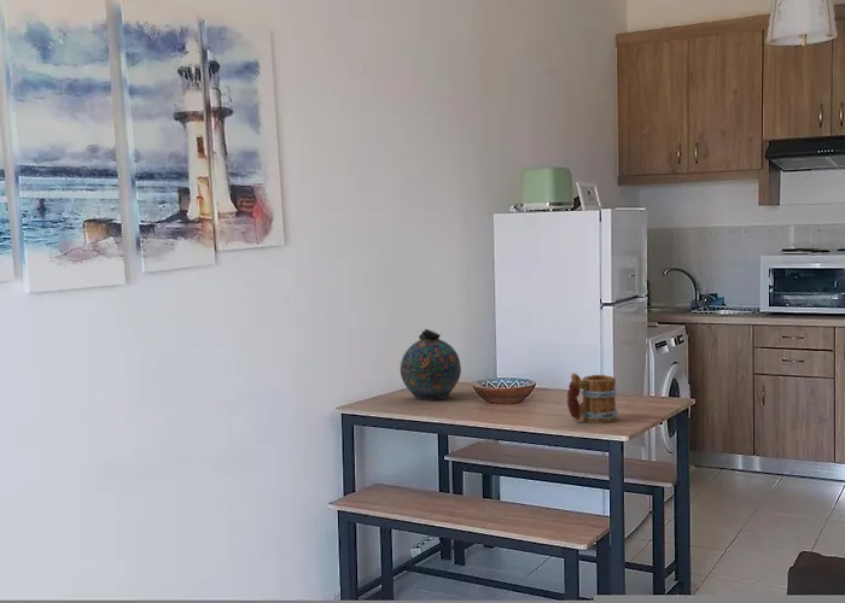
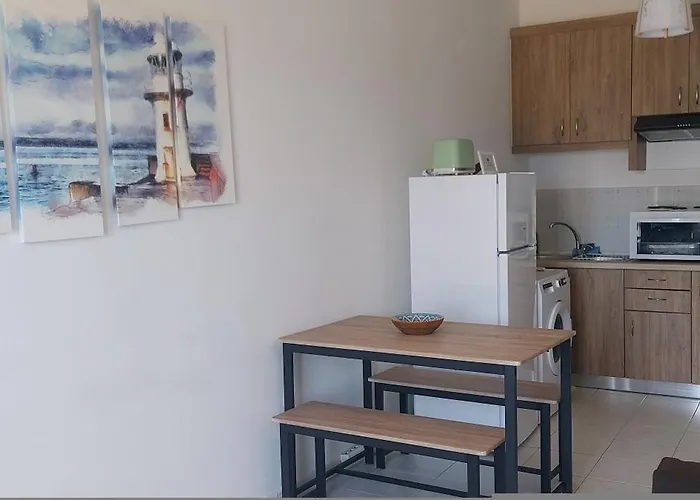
- snuff bottle [400,328,462,402]
- mug [566,371,618,425]
